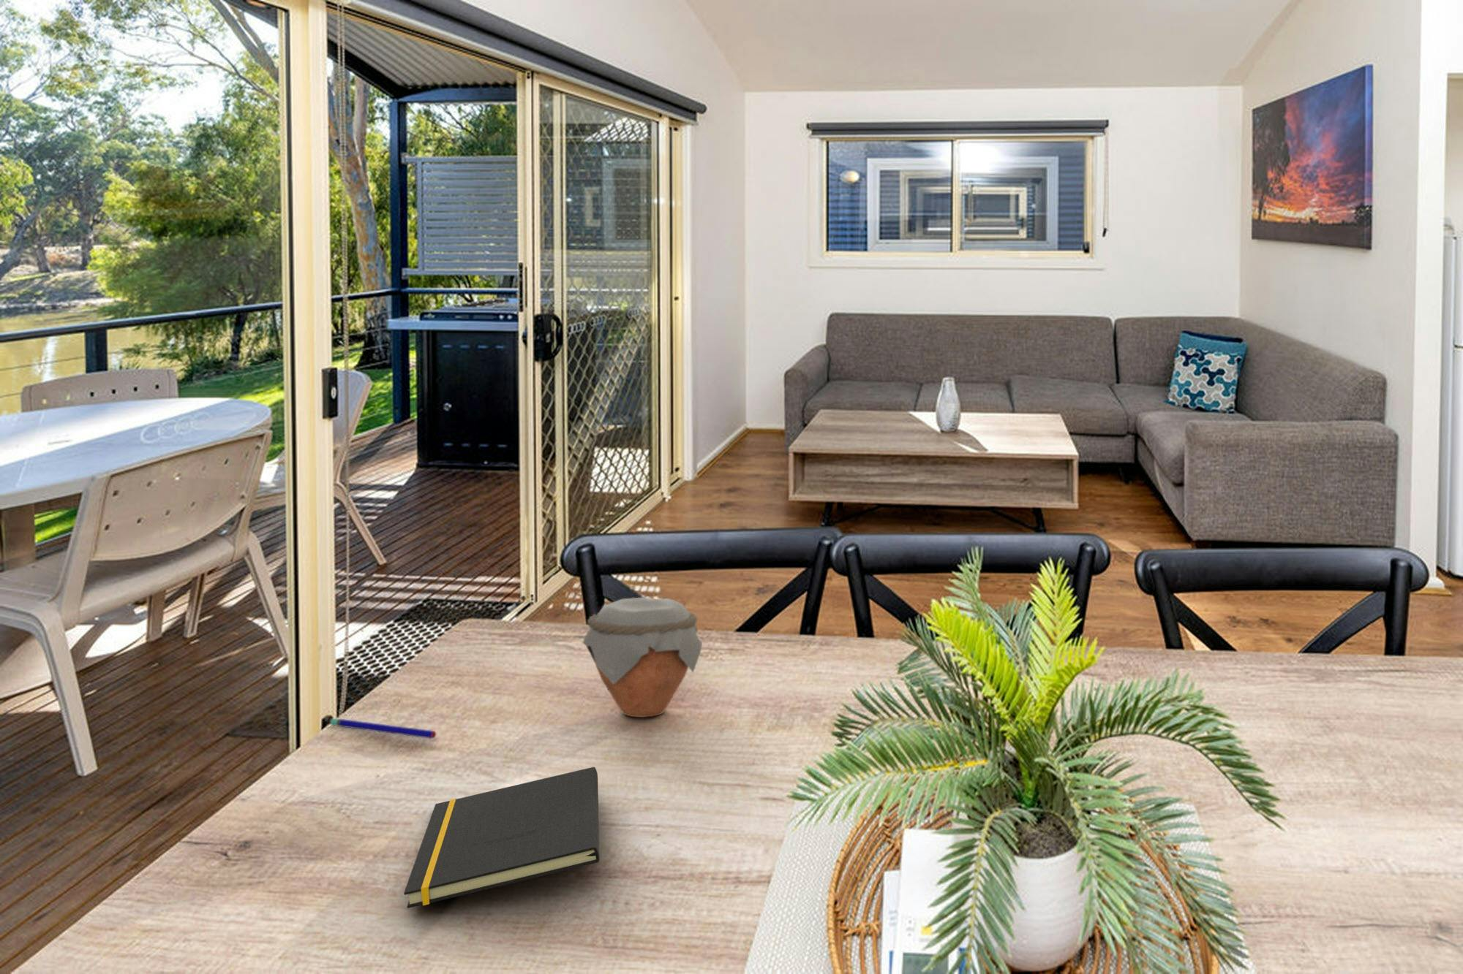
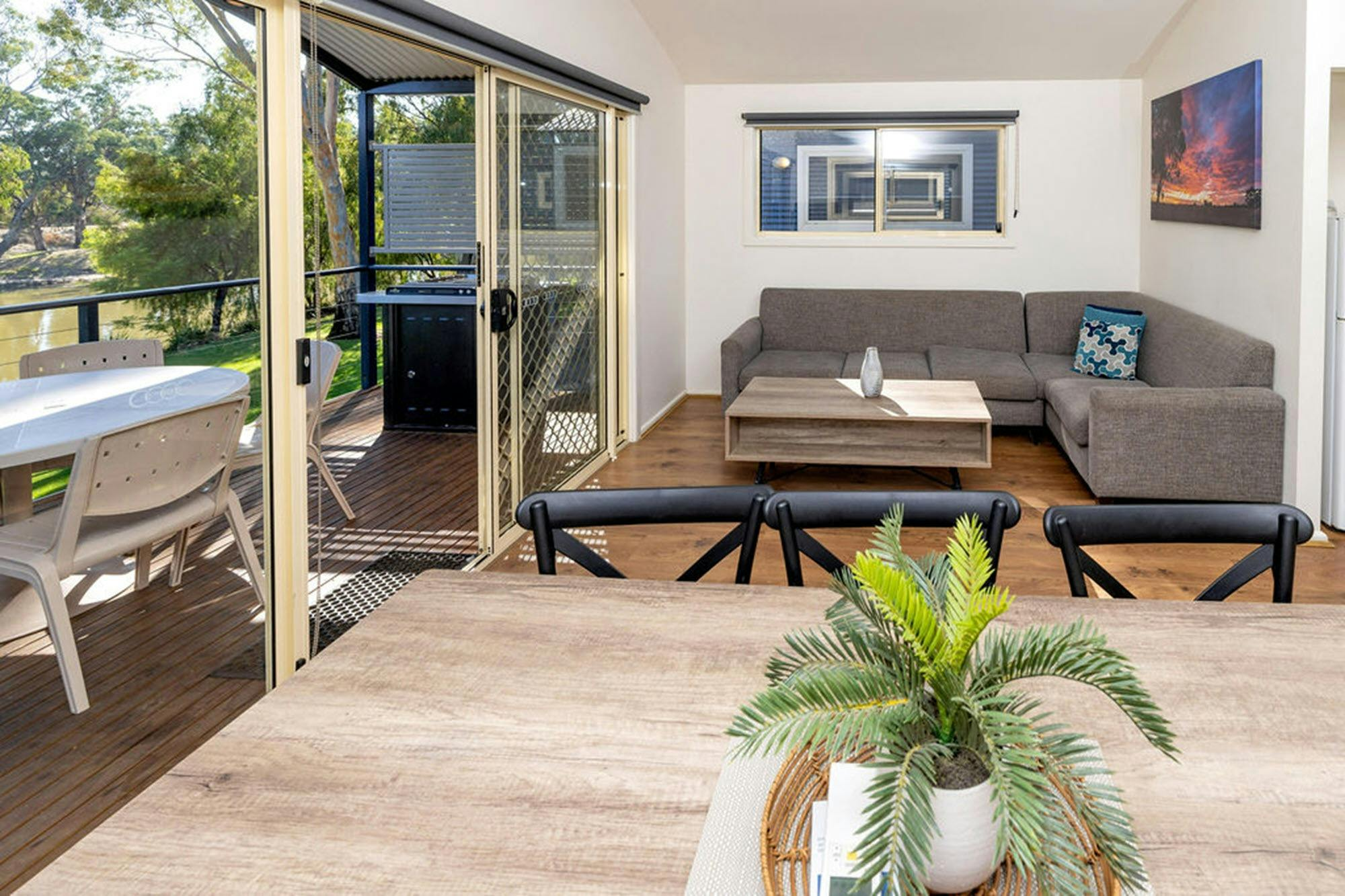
- notepad [404,766,599,909]
- pen [328,717,436,739]
- jar [582,597,703,719]
